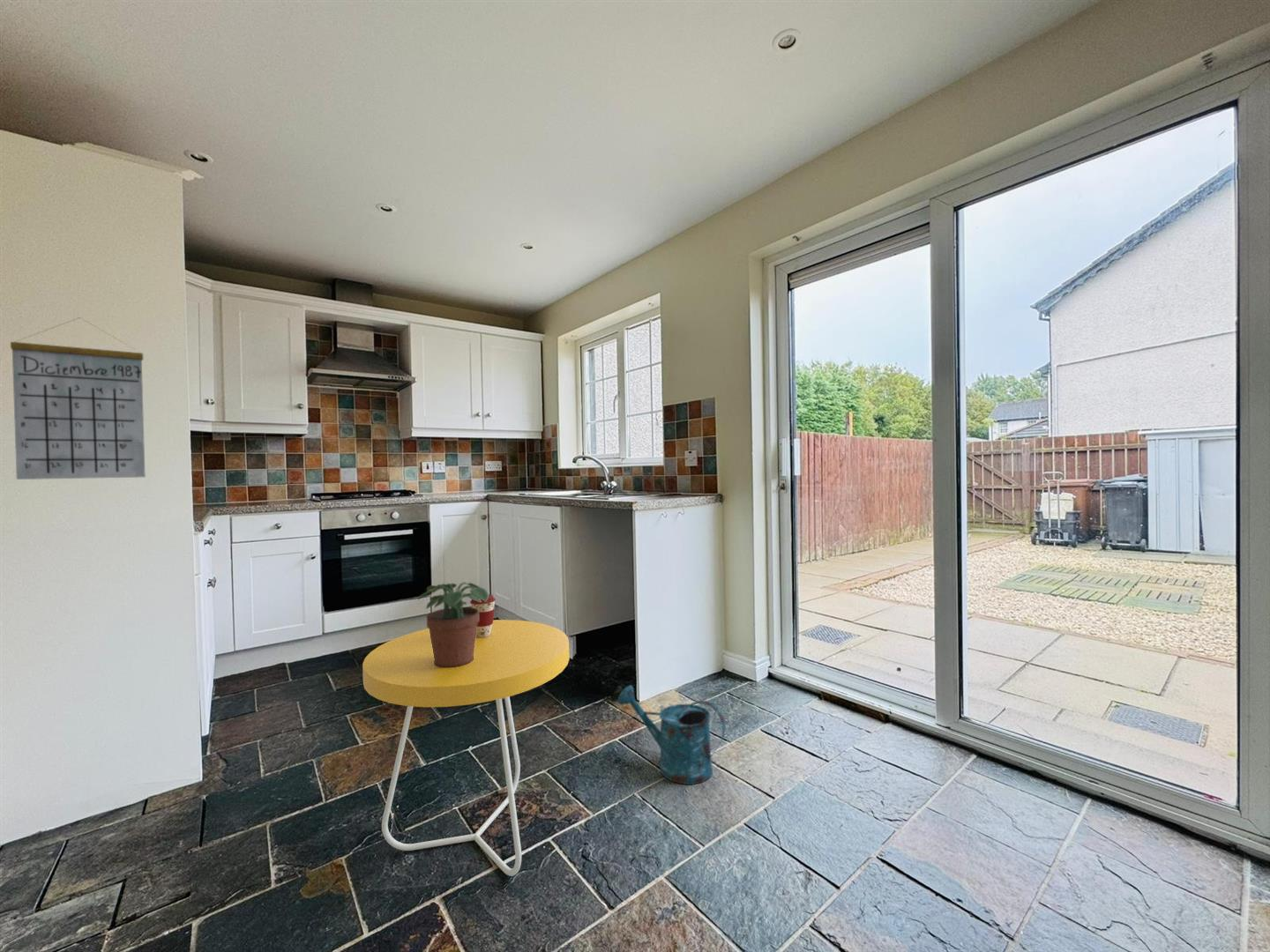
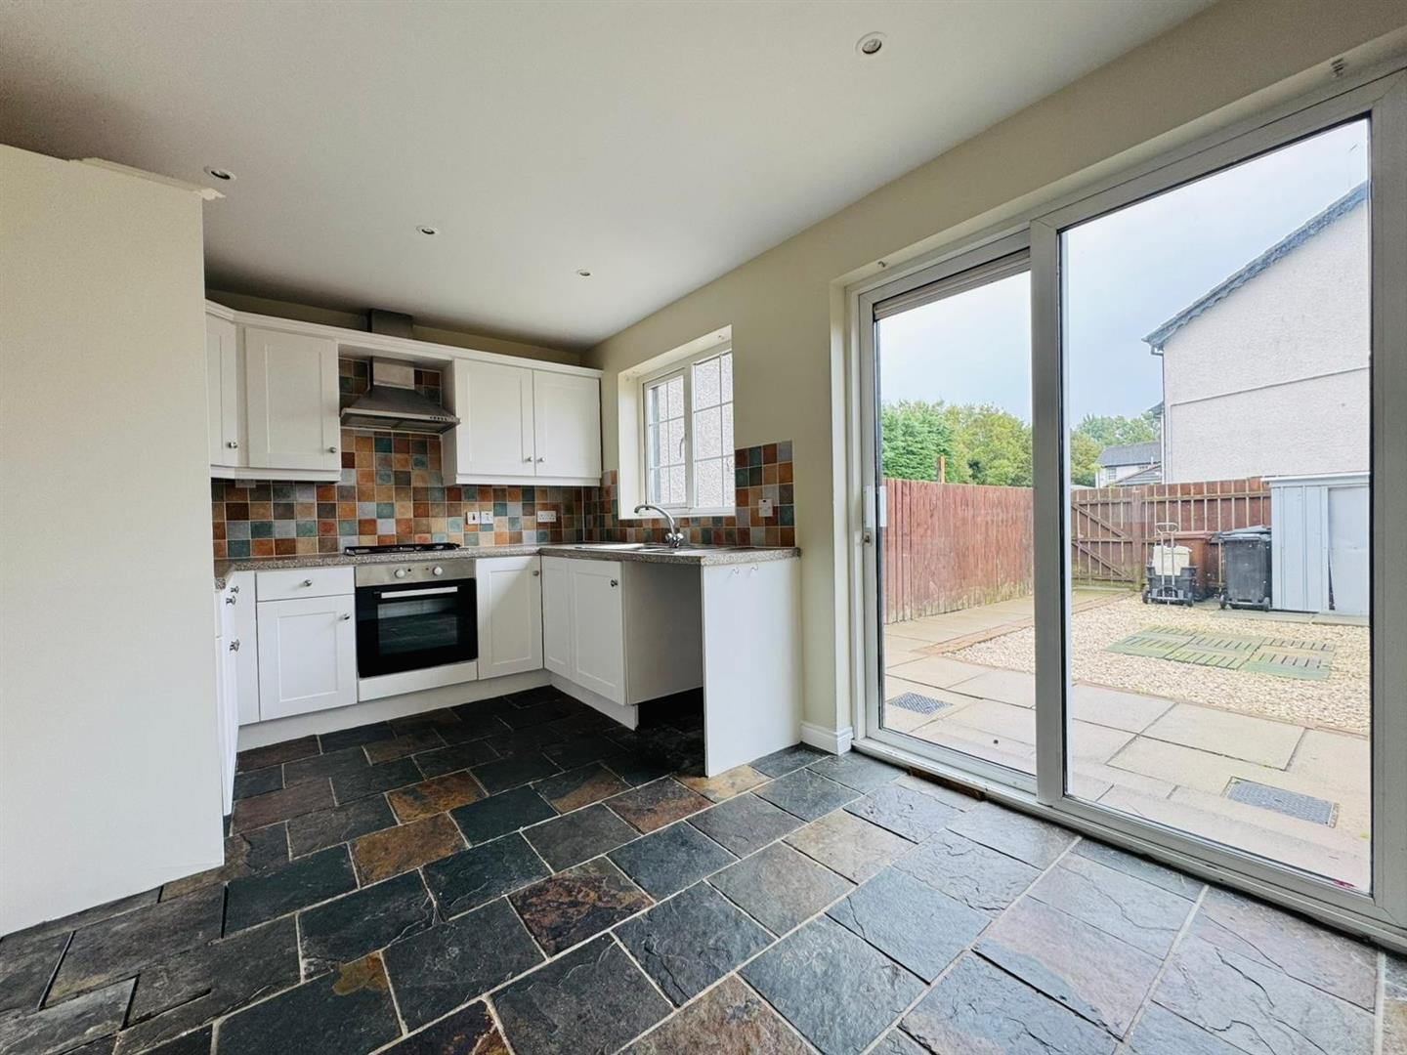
- calendar [10,316,146,480]
- coffee cup [469,594,497,637]
- watering can [616,684,726,785]
- potted plant [417,581,489,667]
- side table [362,619,571,877]
